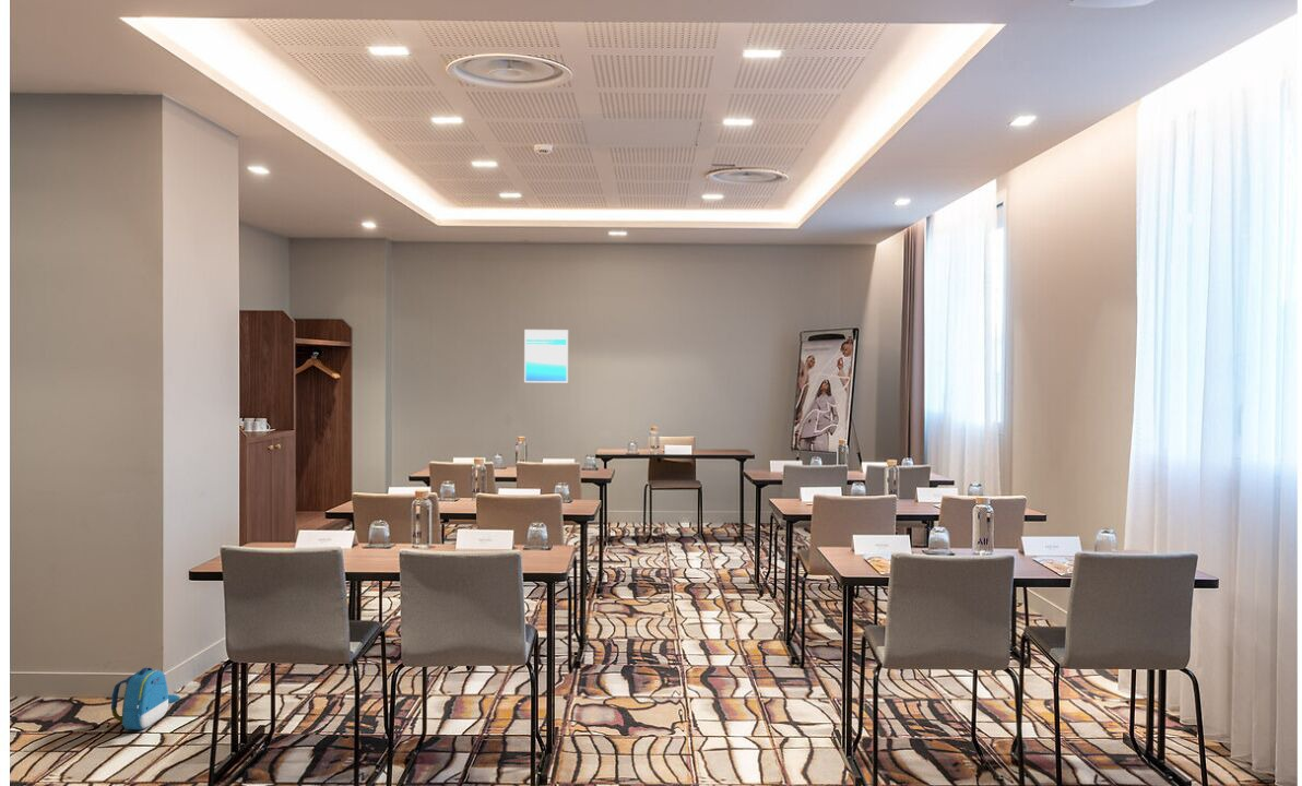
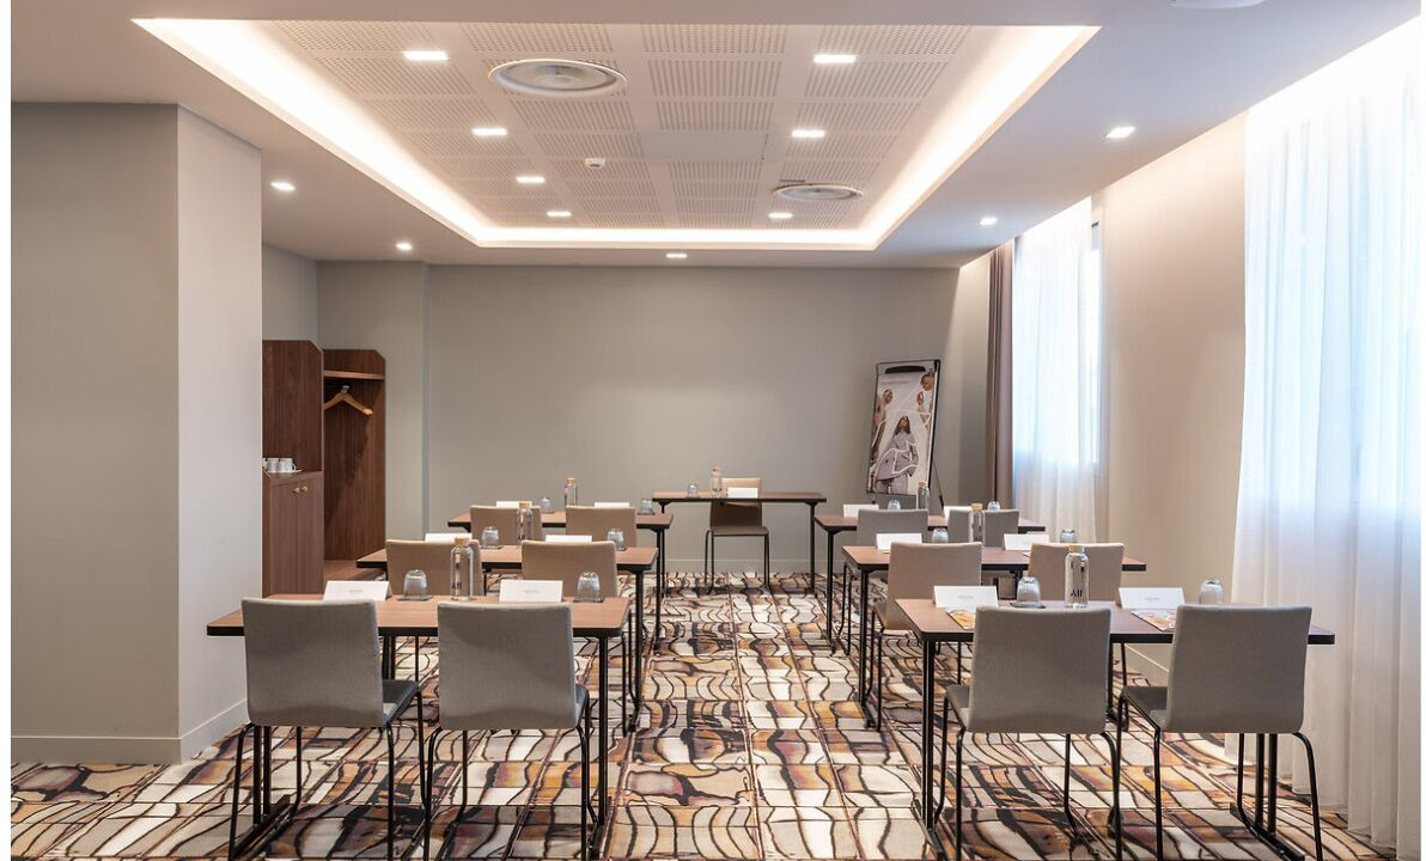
- backpack [110,667,181,730]
- wall art [523,329,569,383]
